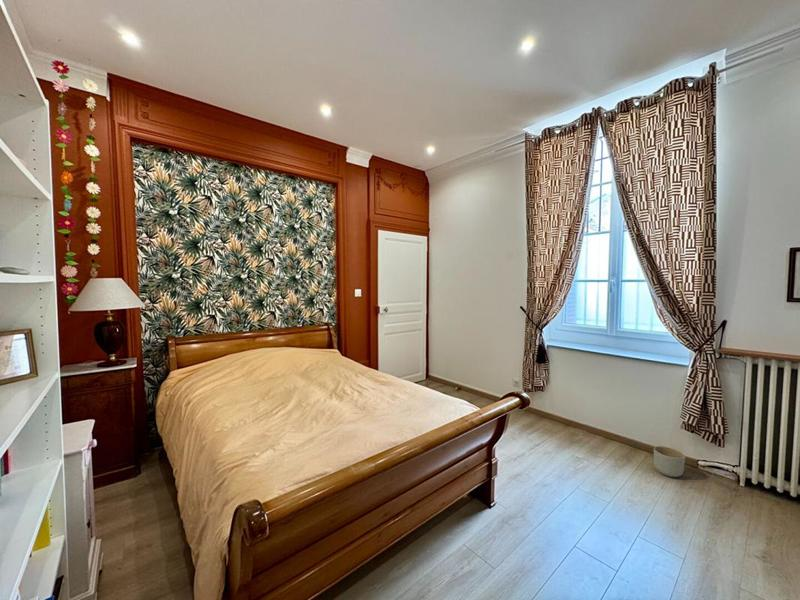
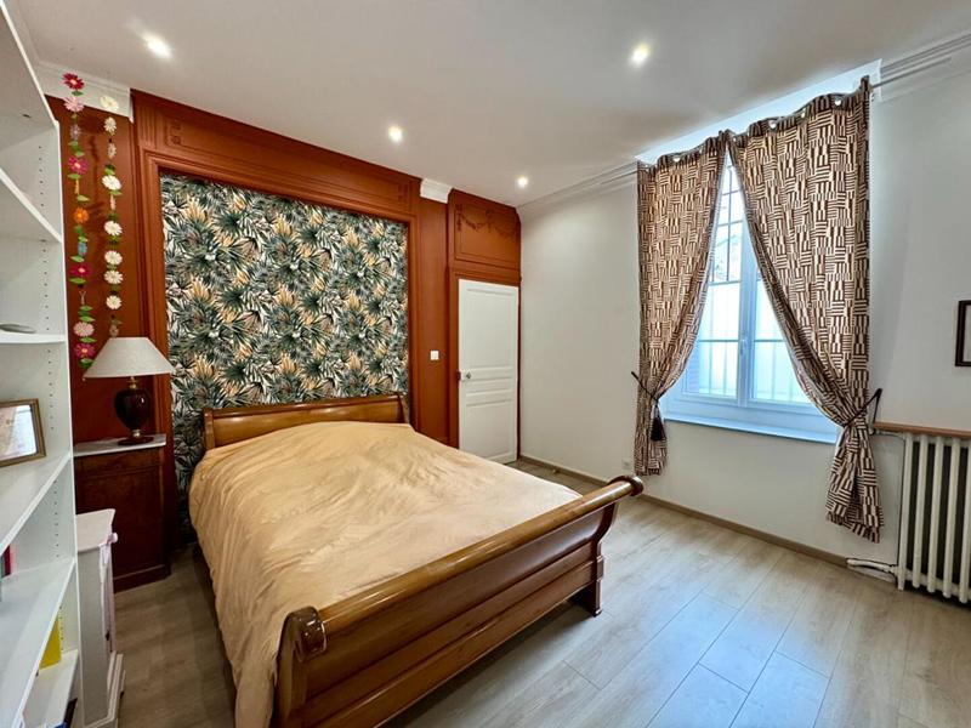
- planter [653,445,686,478]
